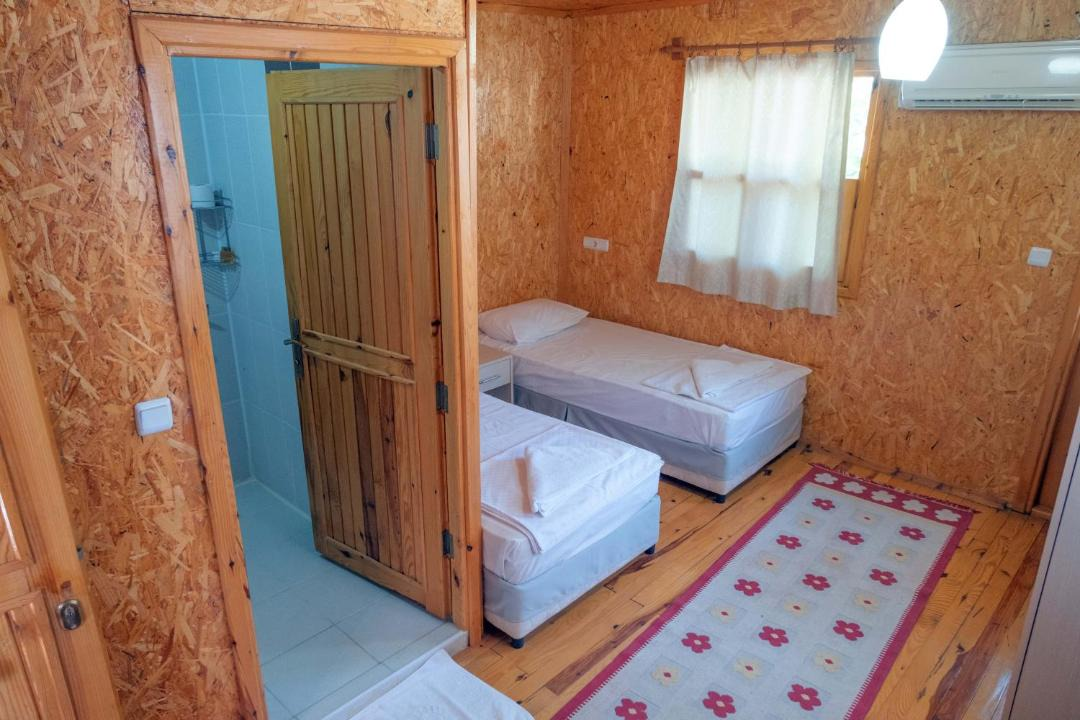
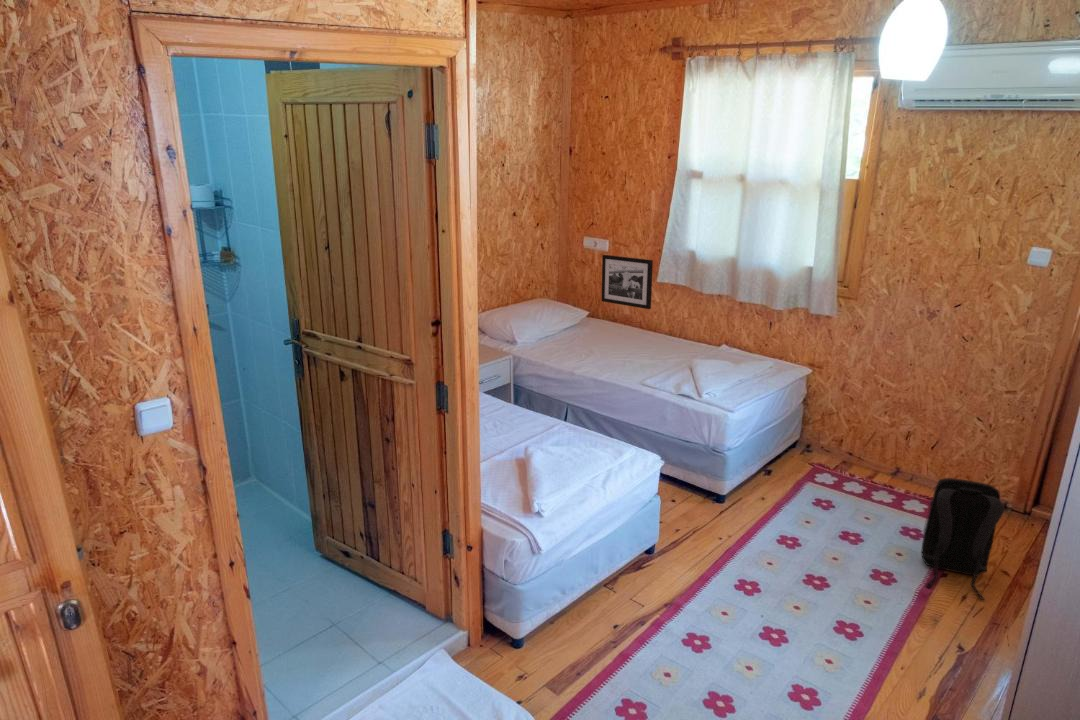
+ picture frame [601,254,654,310]
+ backpack [920,477,1005,601]
